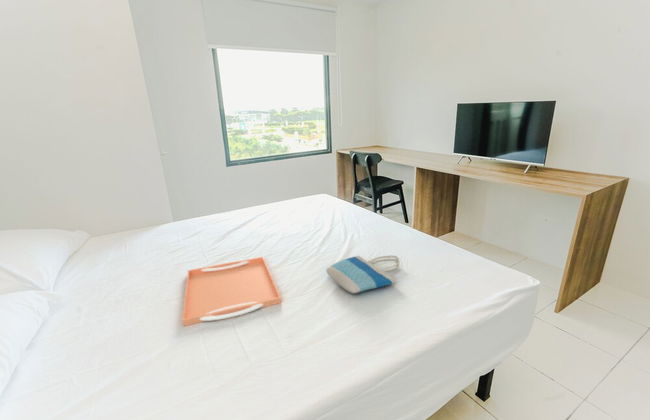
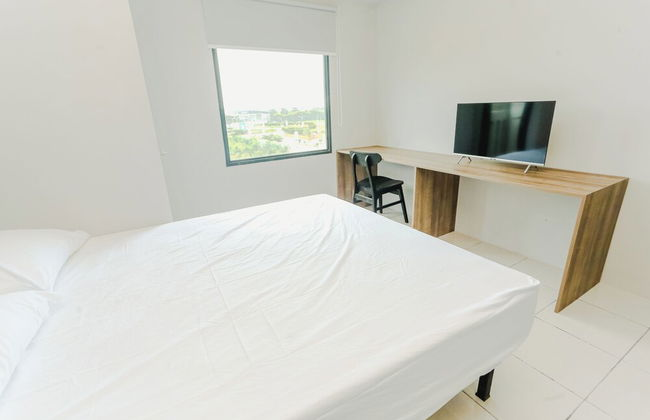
- serving tray [181,256,283,327]
- tote bag [325,254,400,294]
